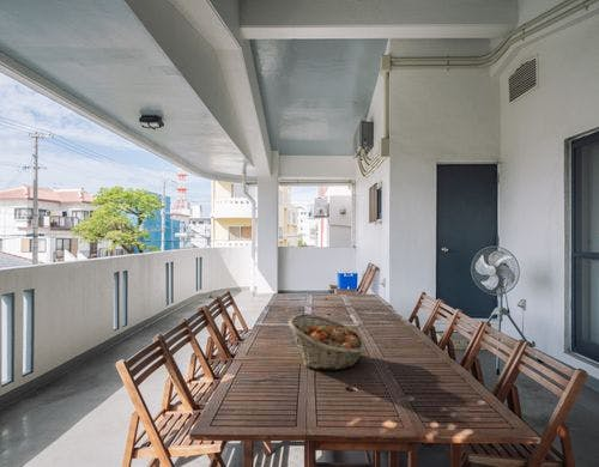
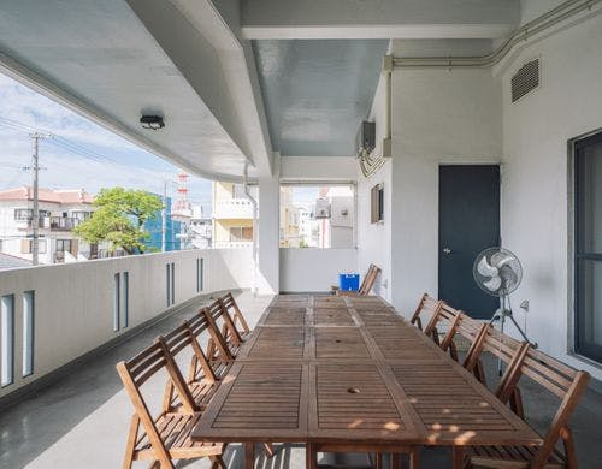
- fruit basket [288,313,365,371]
